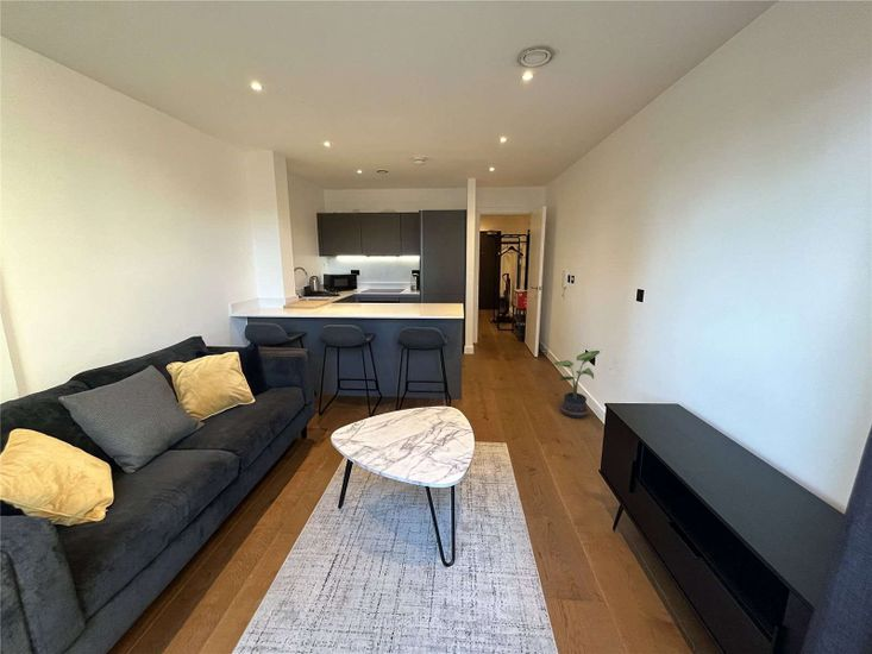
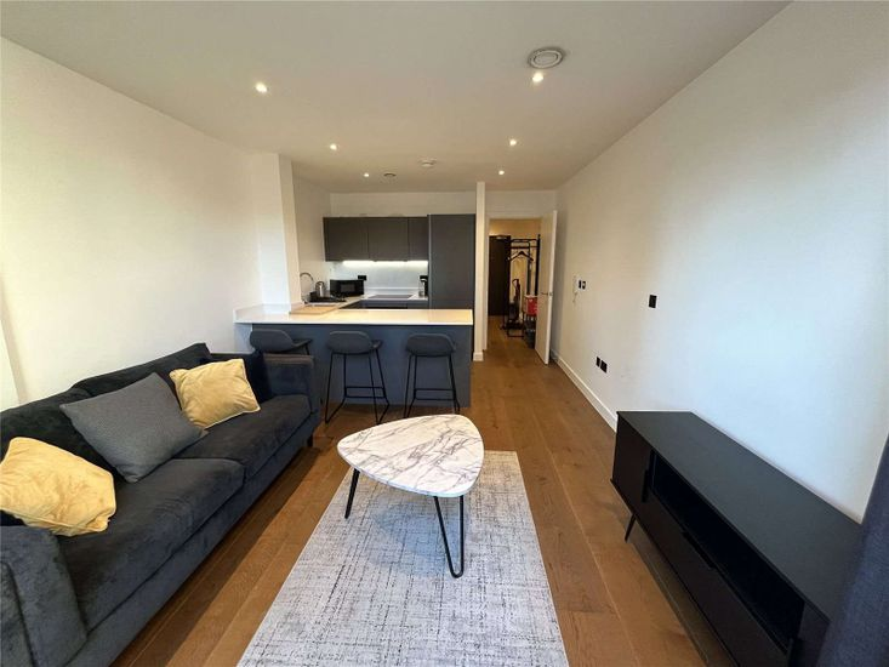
- potted plant [552,350,601,419]
